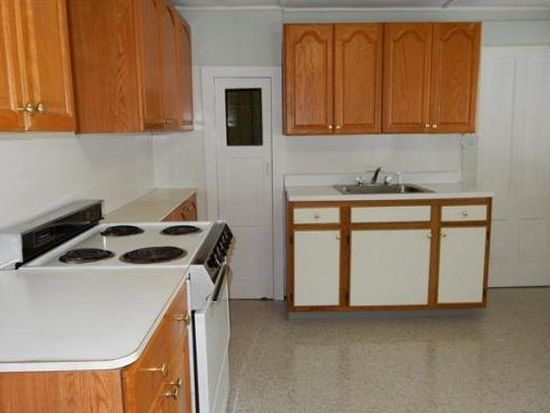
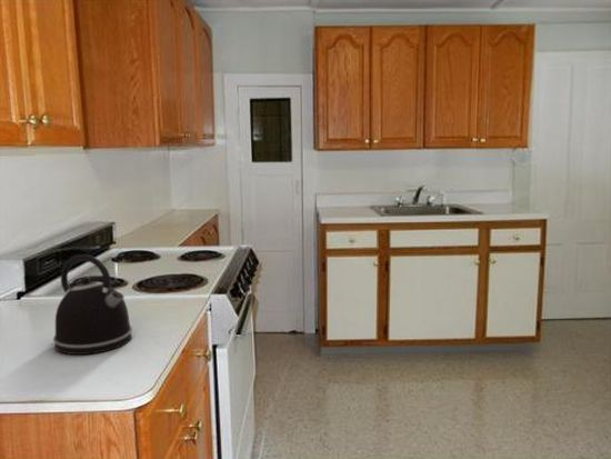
+ kettle [52,253,133,356]
